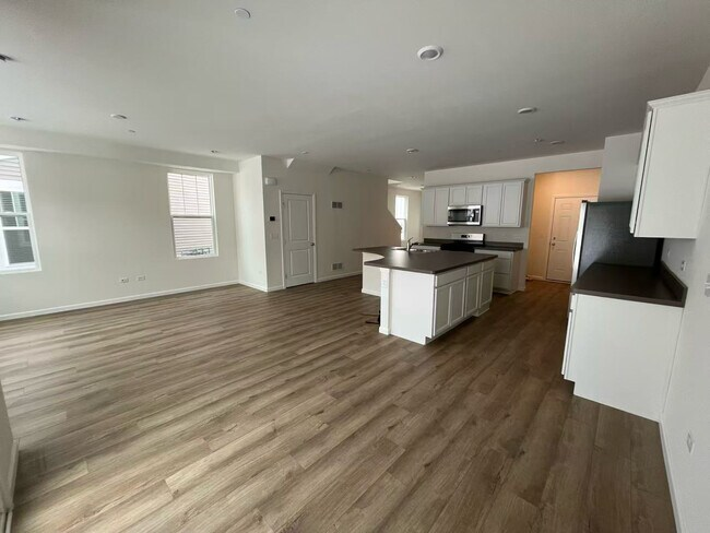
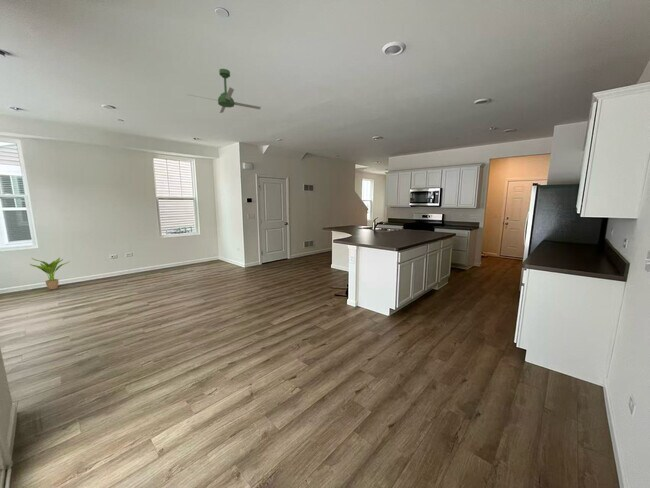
+ ceiling fan [186,68,262,114]
+ potted plant [29,257,71,291]
